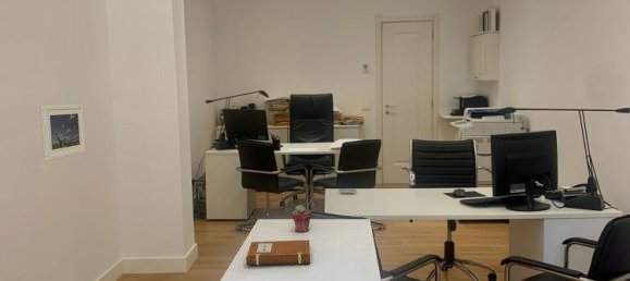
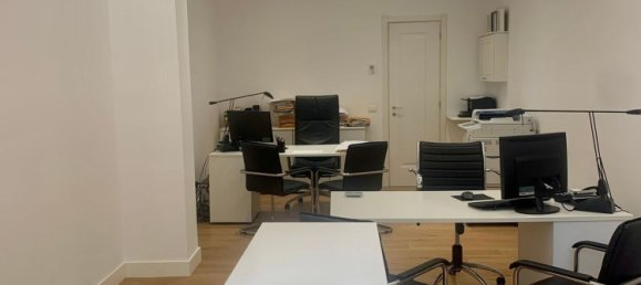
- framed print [39,103,86,162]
- potted succulent [291,204,312,233]
- notebook [244,240,311,267]
